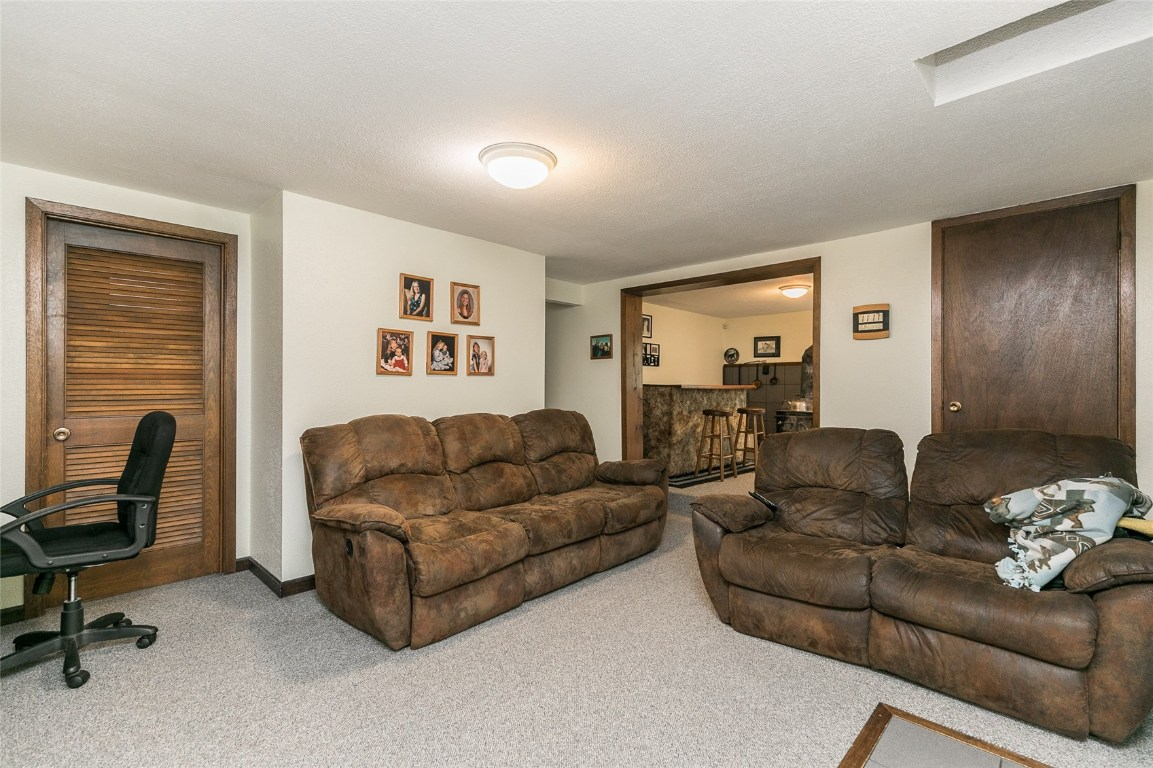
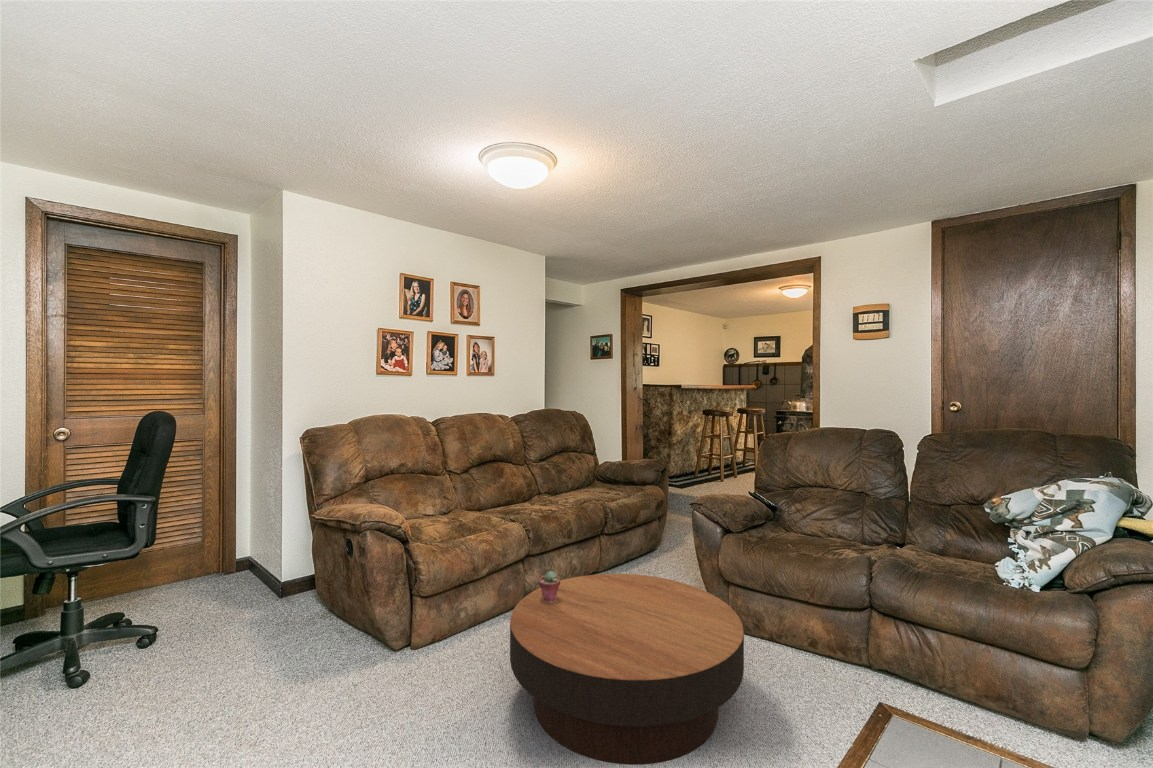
+ coffee table [509,573,745,766]
+ potted succulent [538,570,561,602]
